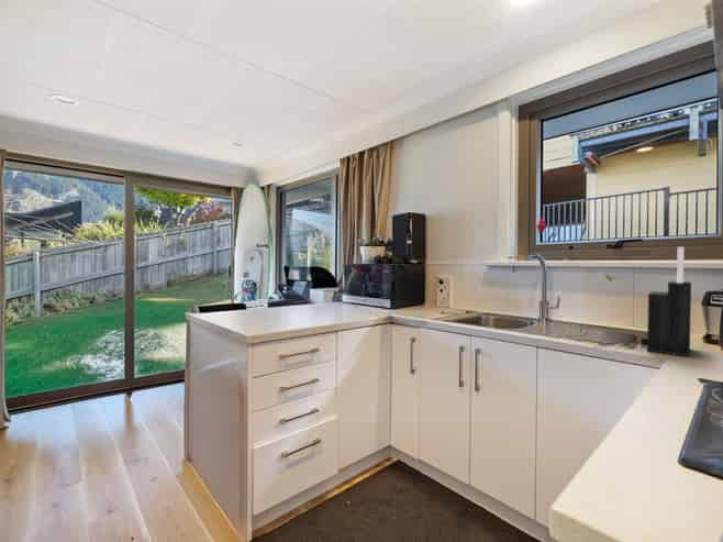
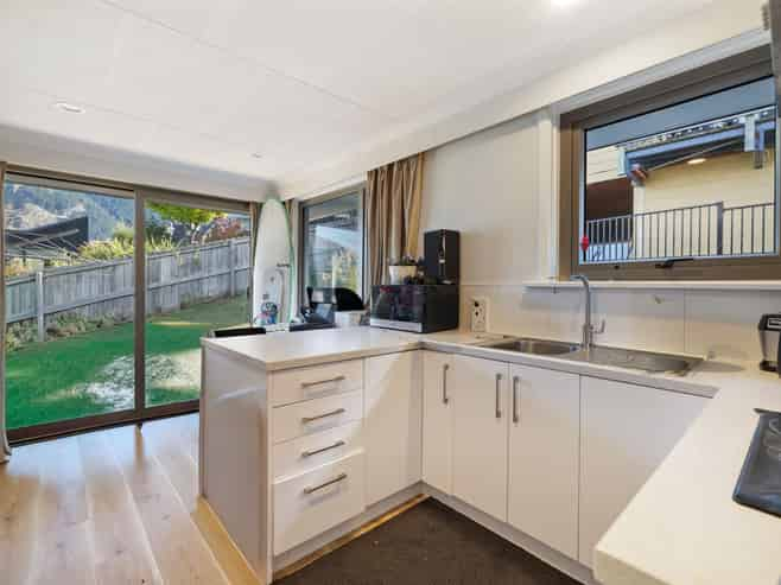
- knife block [639,246,692,357]
